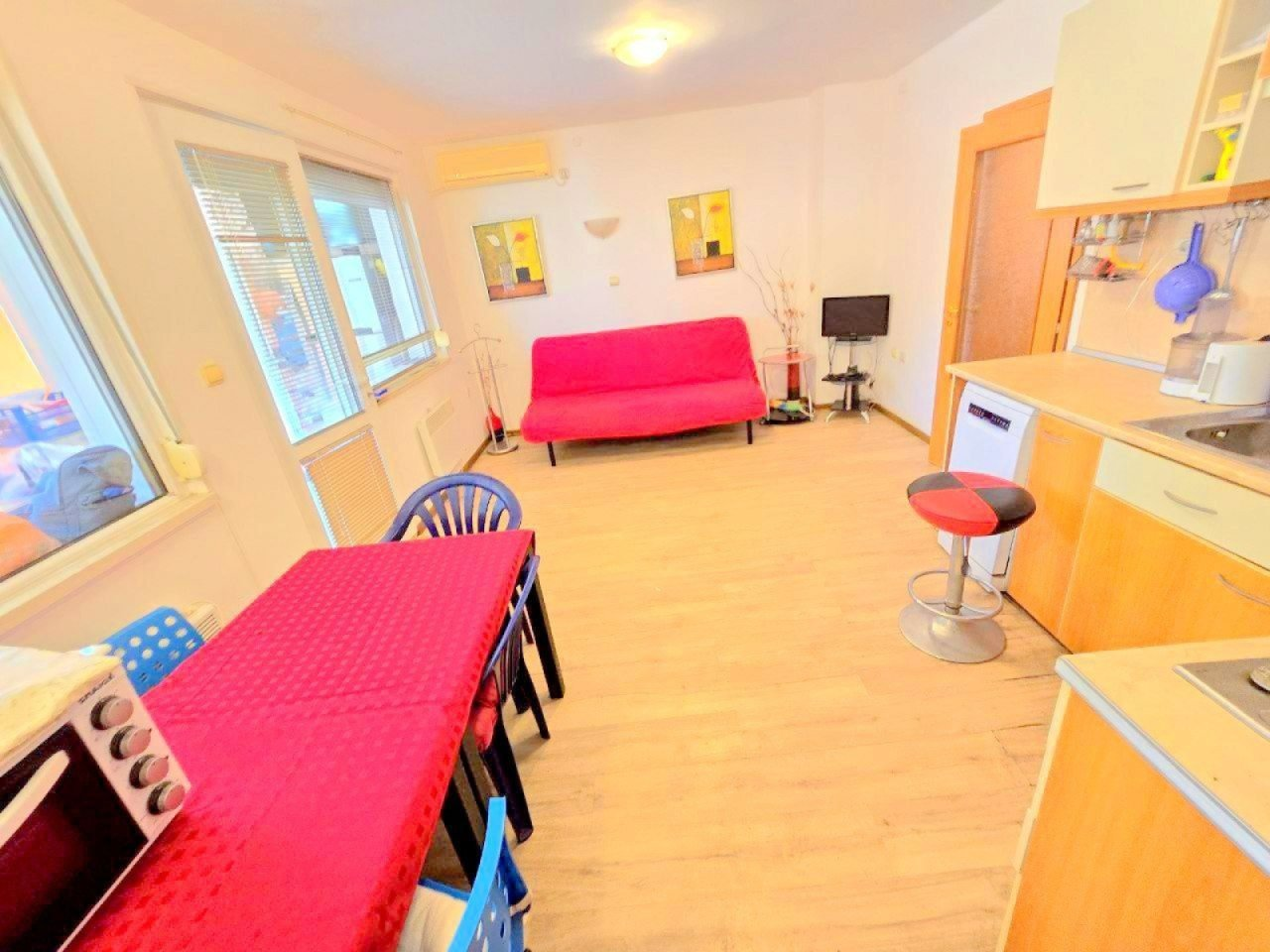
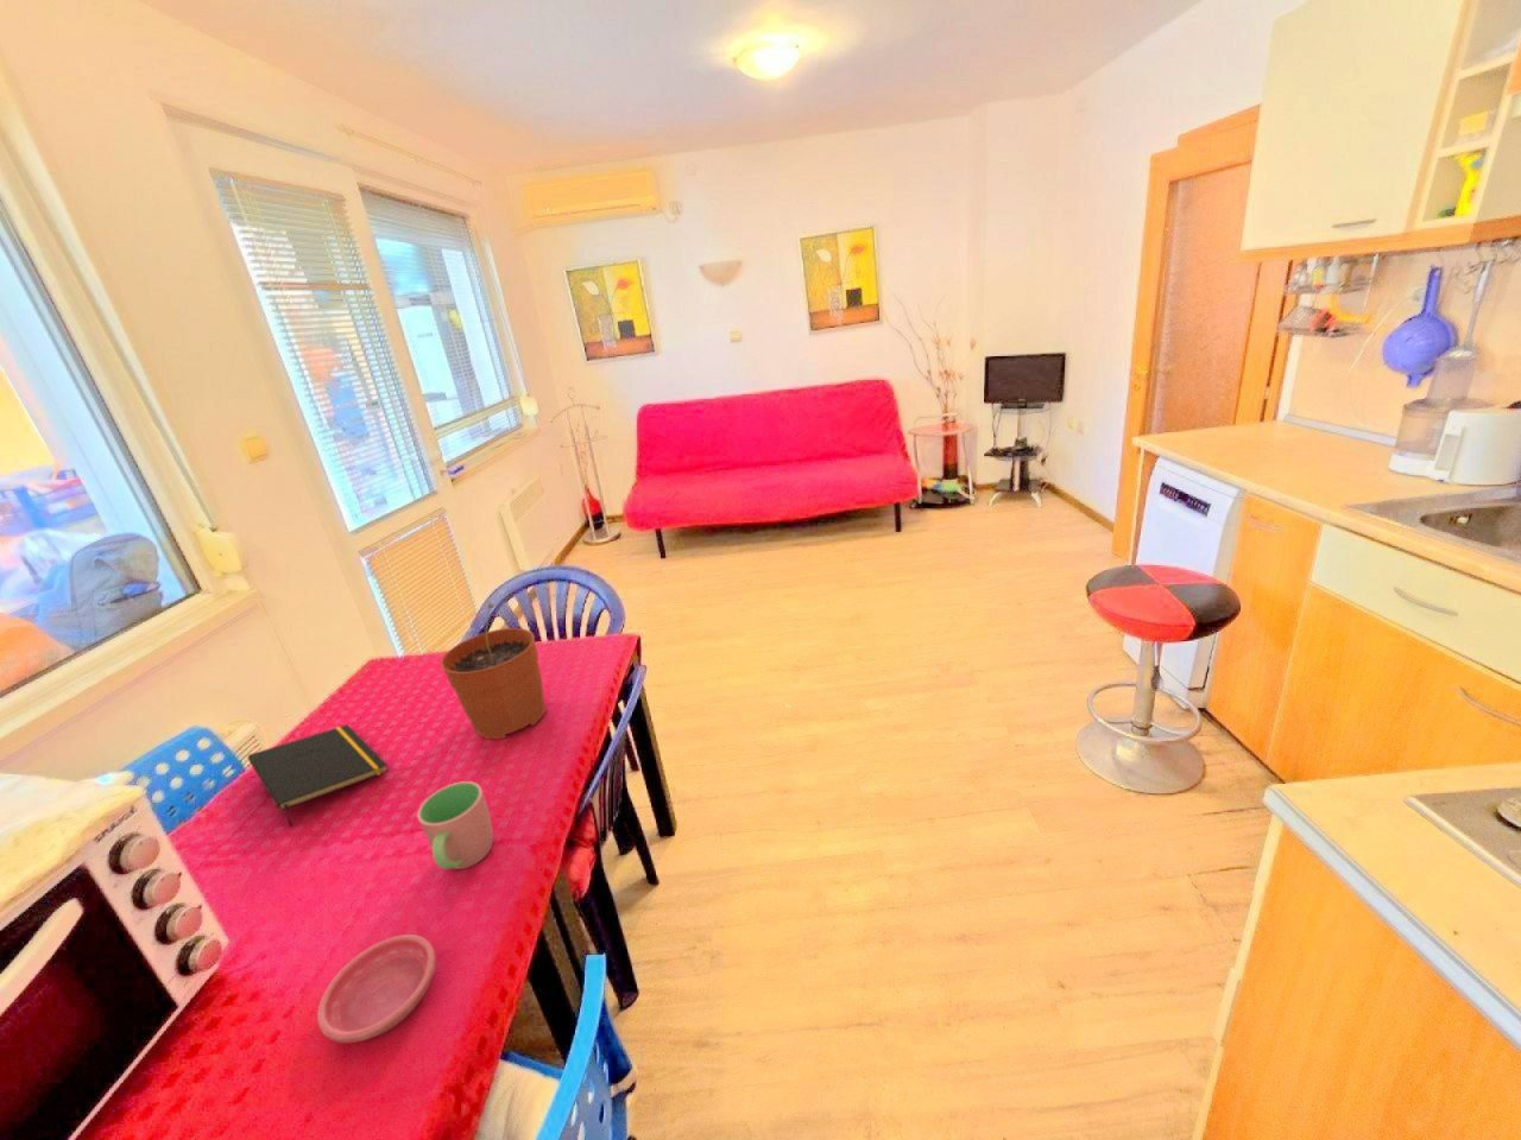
+ notepad [247,723,388,827]
+ plant pot [440,601,546,740]
+ saucer [316,933,437,1044]
+ cup [416,781,495,871]
